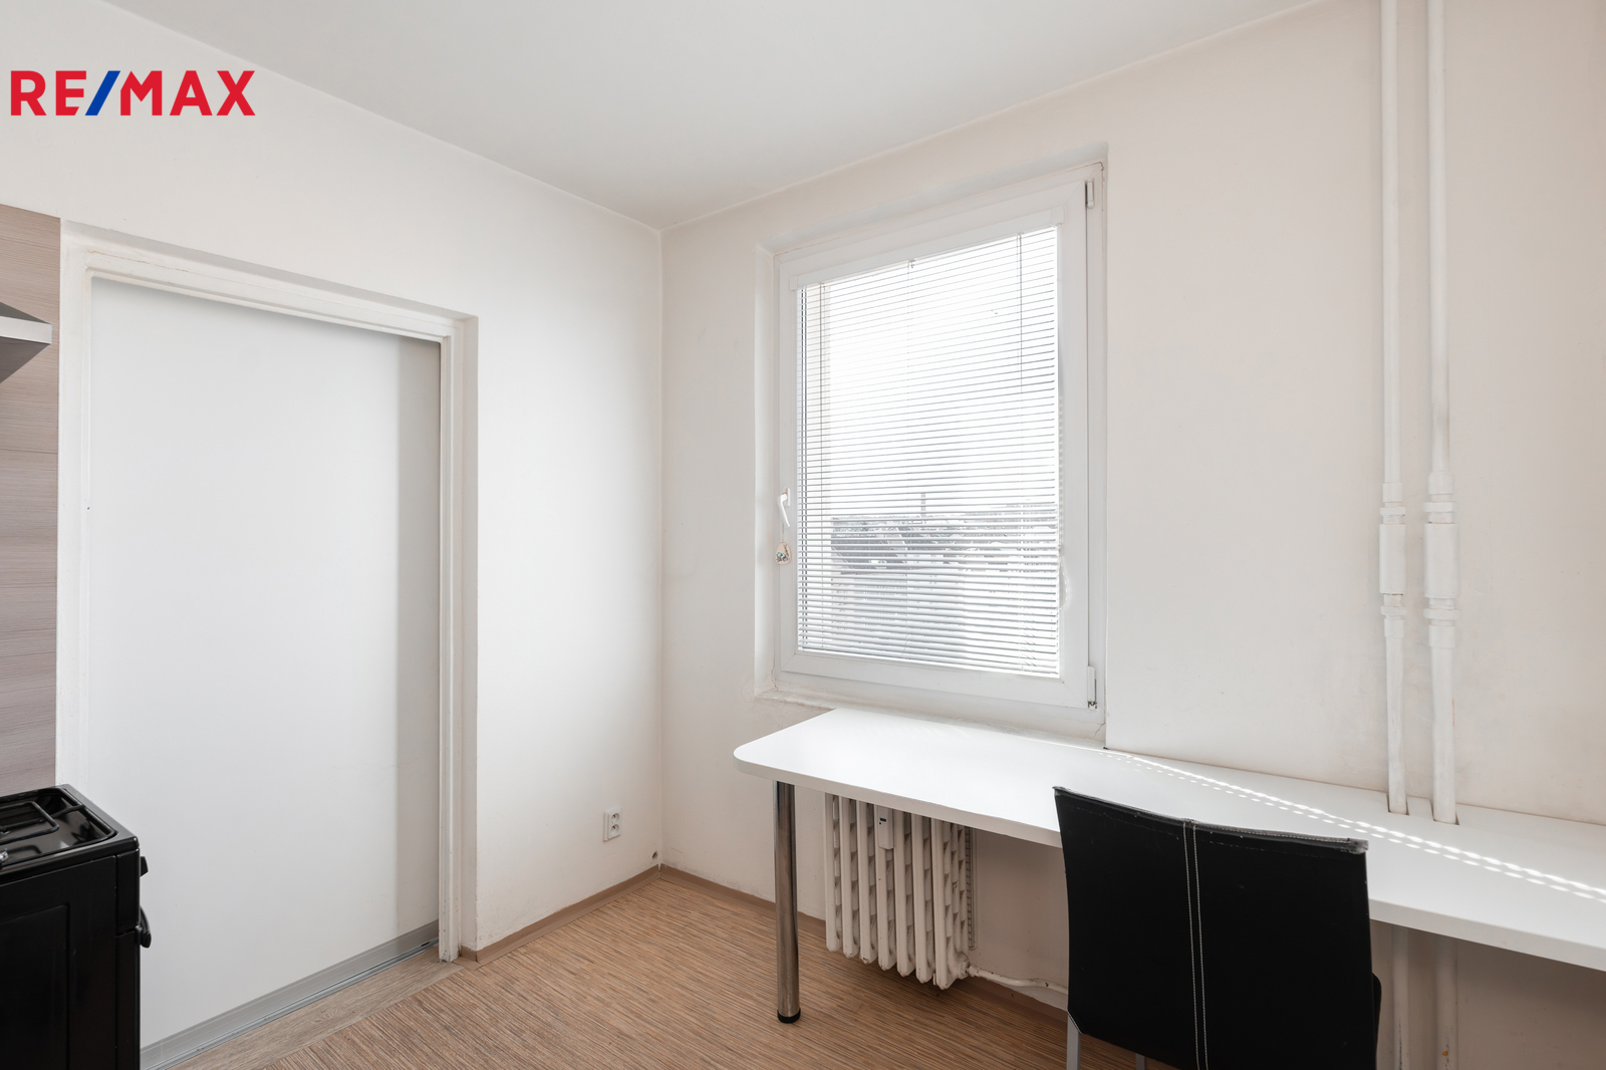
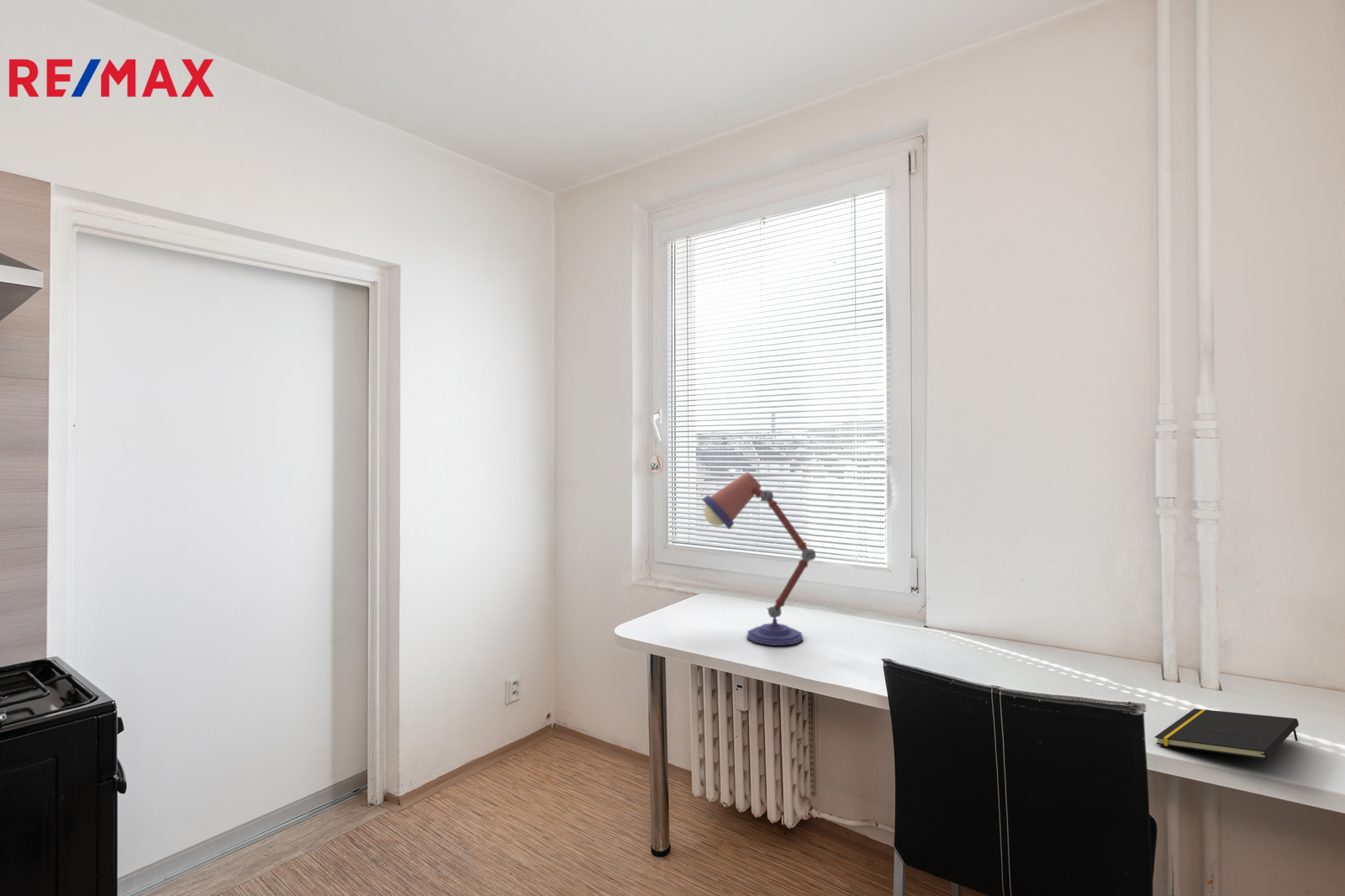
+ desk lamp [702,471,817,646]
+ notepad [1154,708,1300,760]
